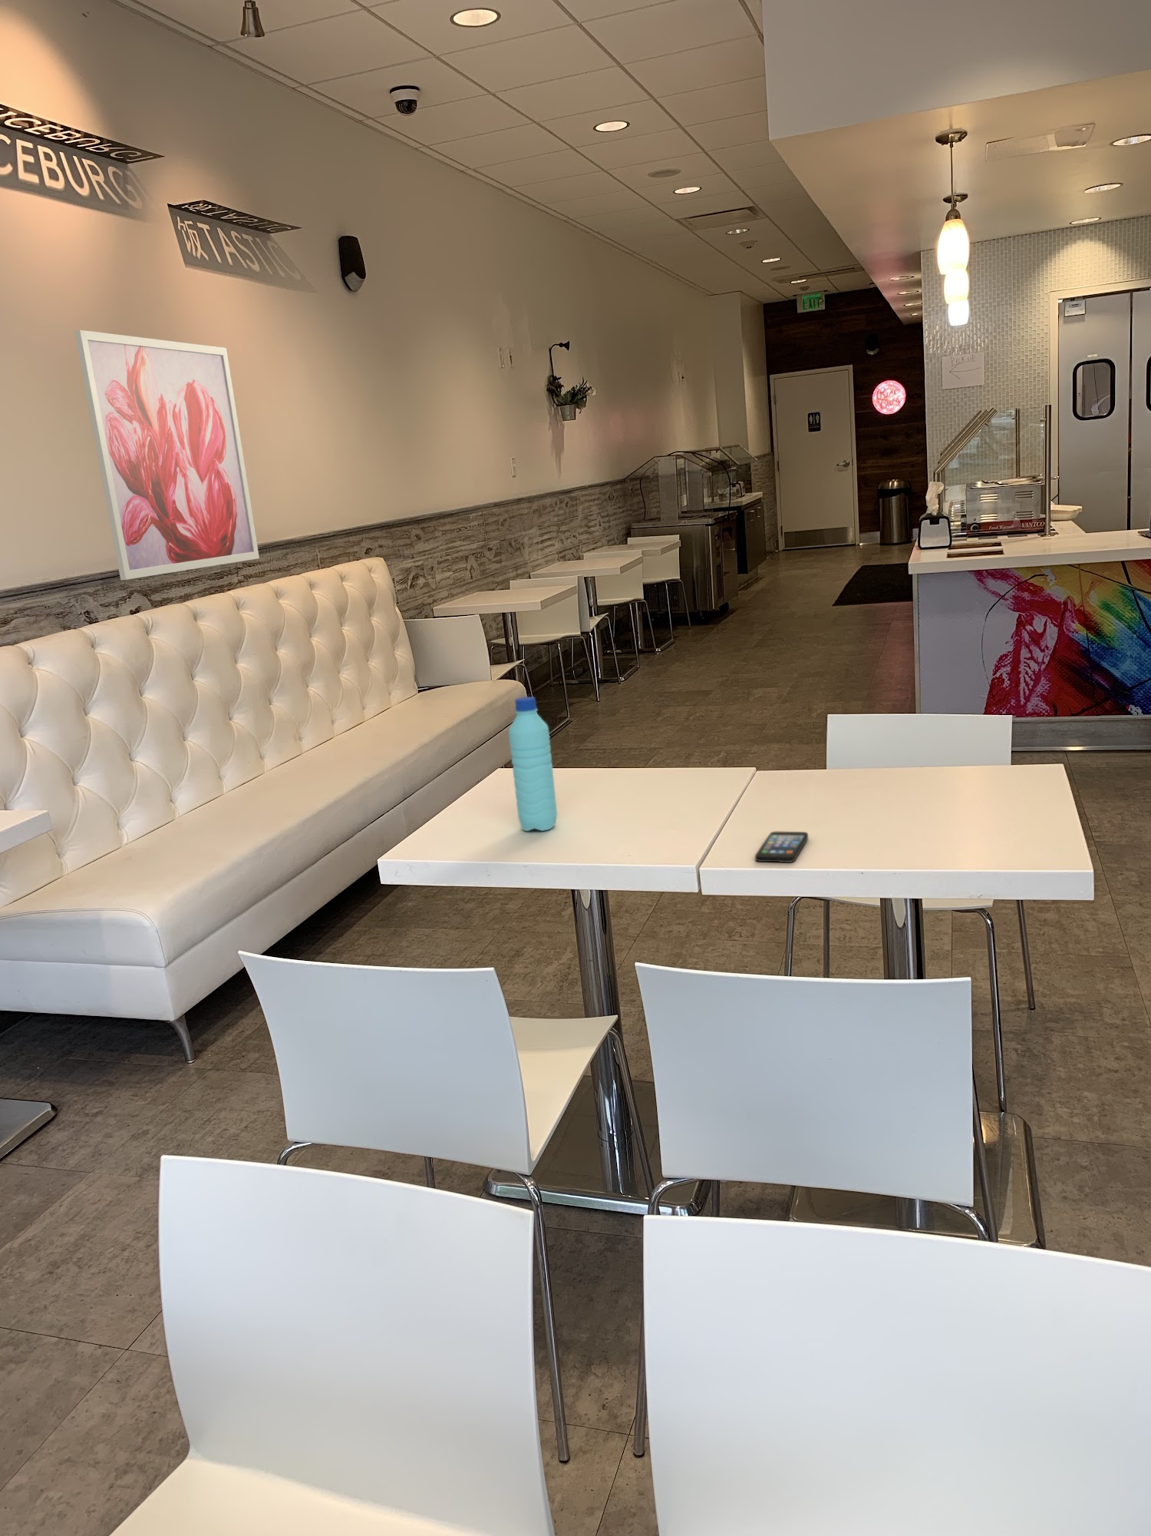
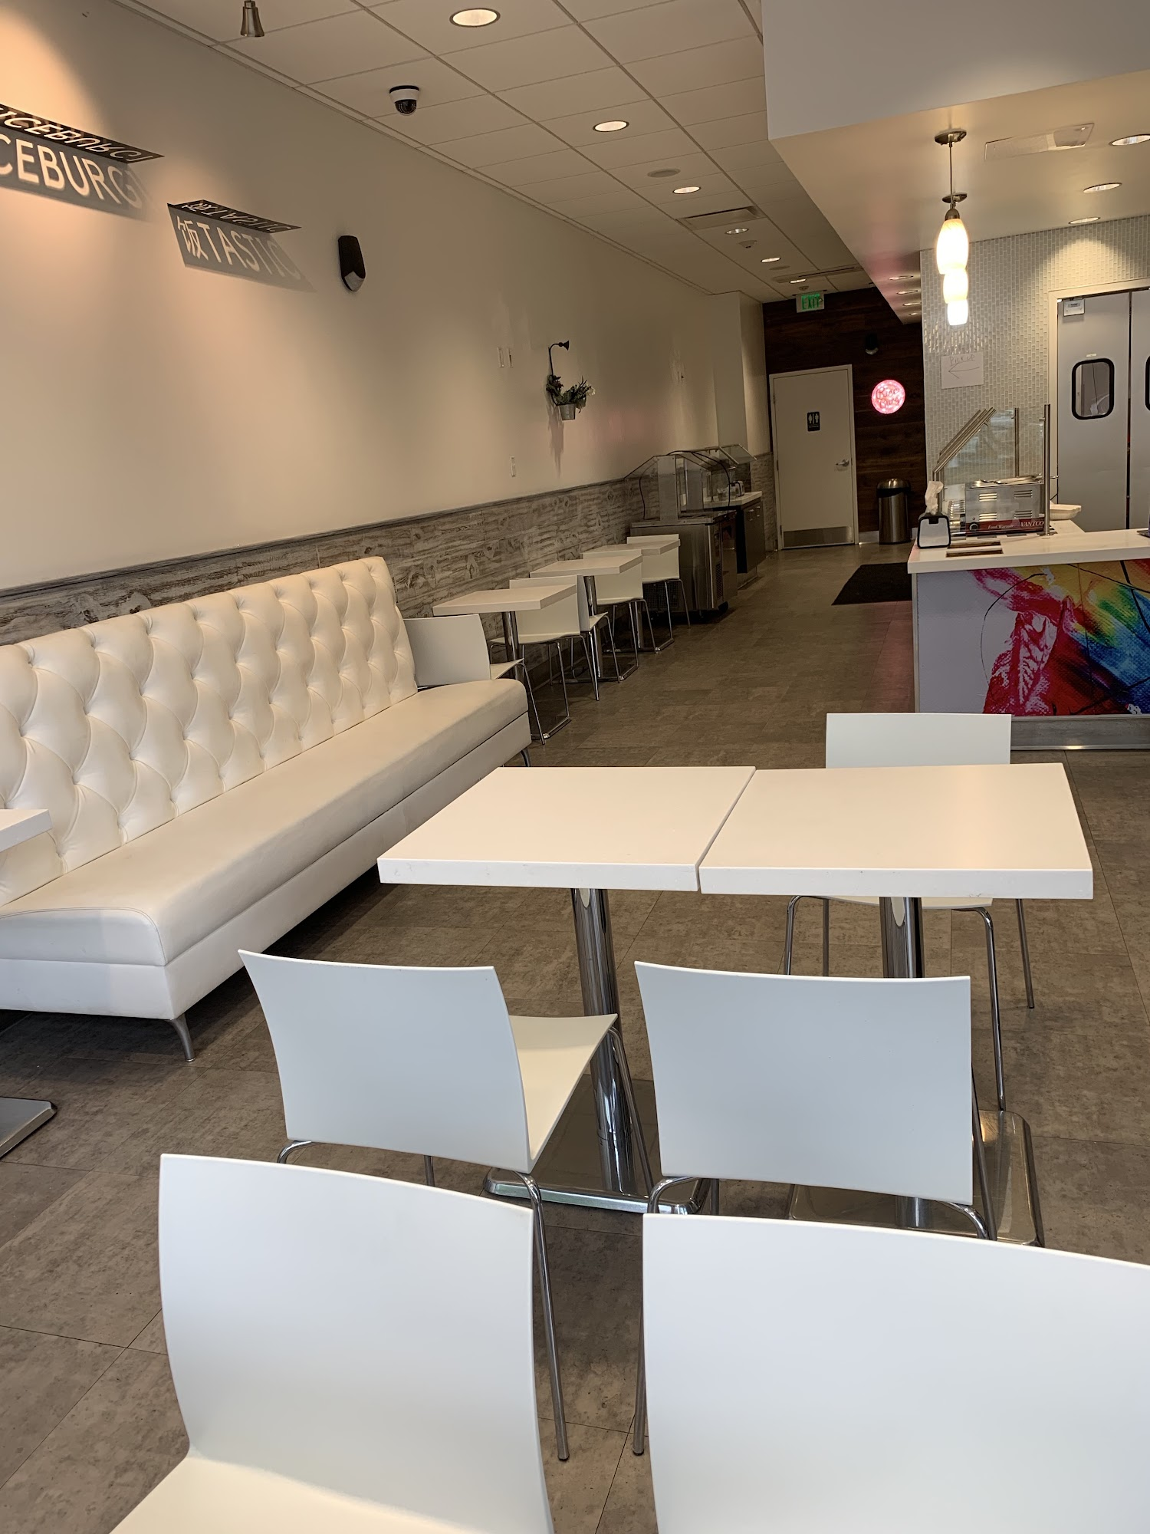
- smartphone [754,831,809,864]
- water bottle [508,695,557,832]
- wall art [74,329,260,581]
